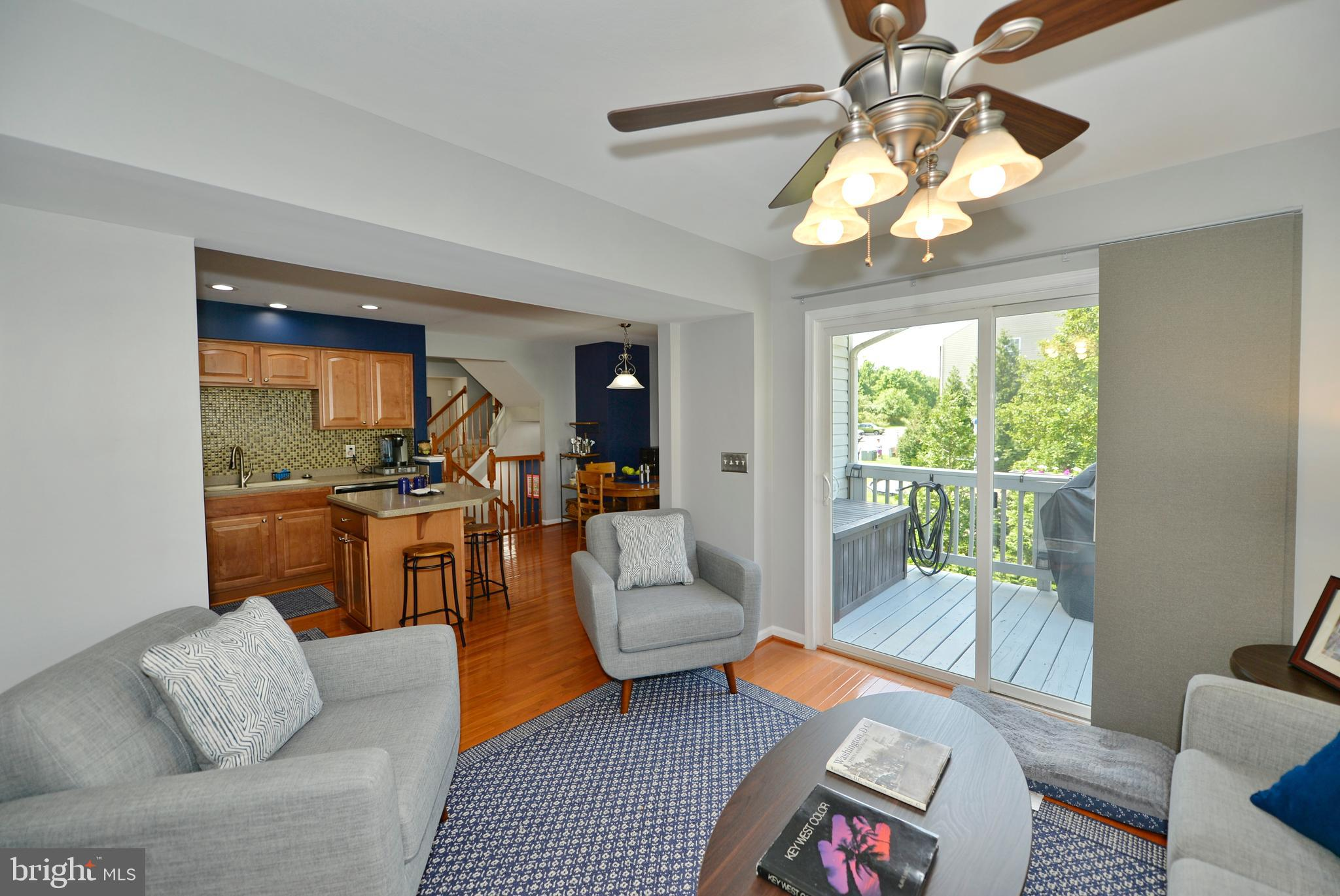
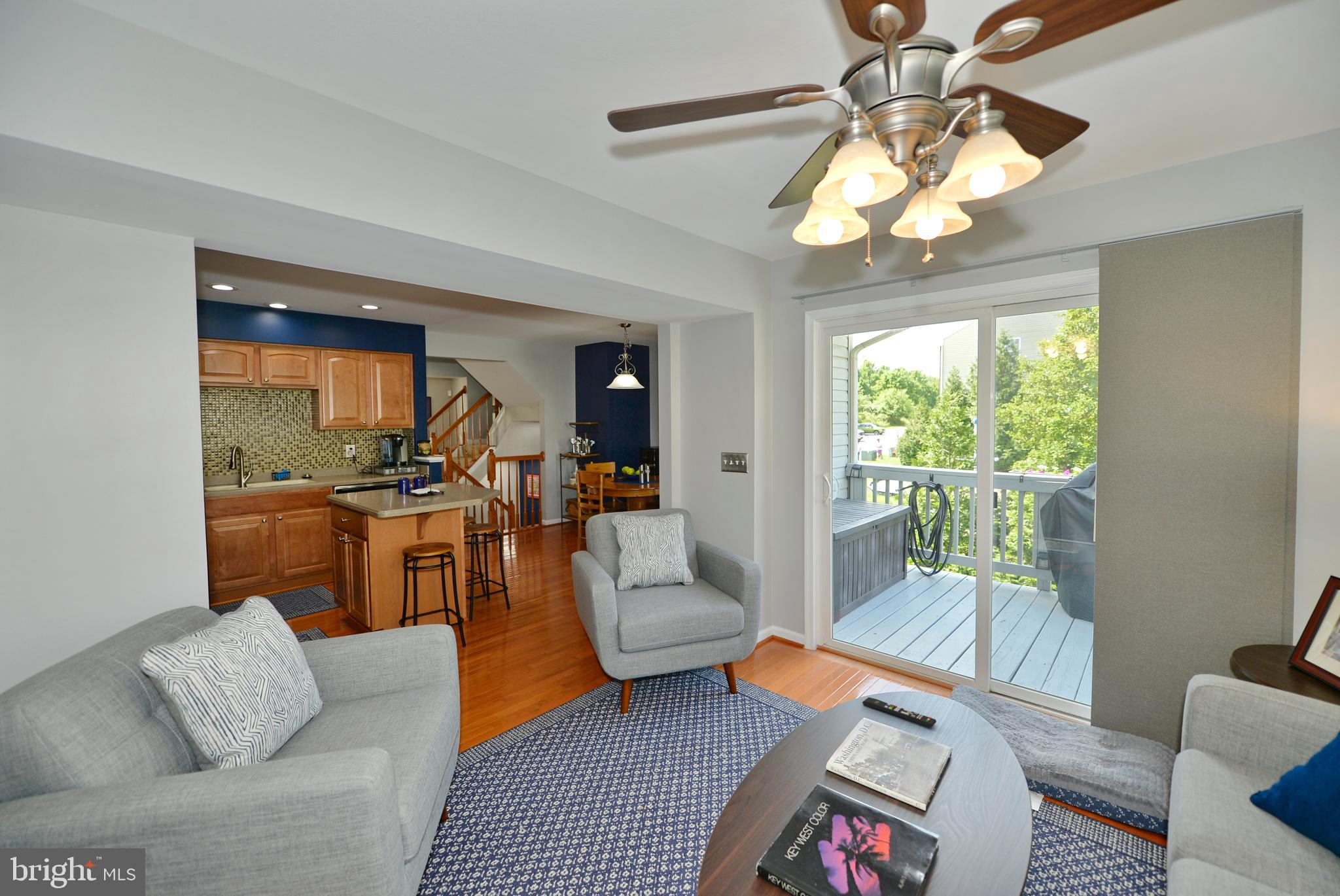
+ remote control [862,697,937,728]
